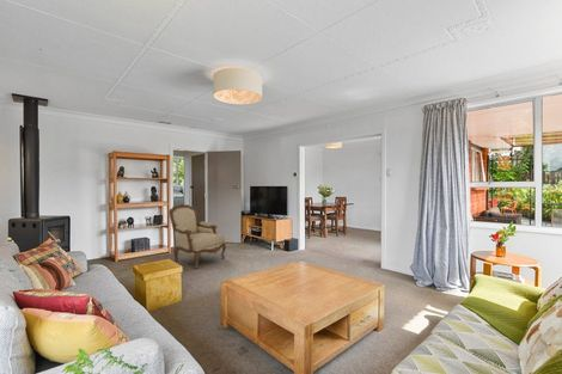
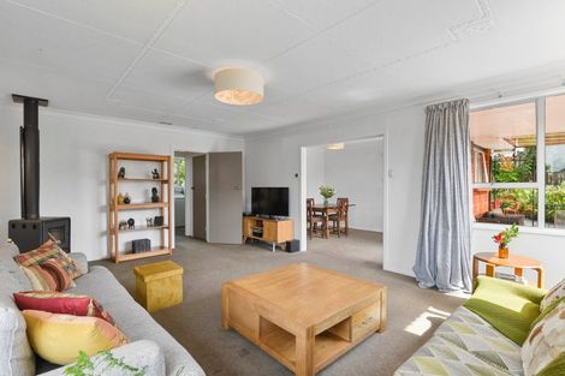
- armchair [167,203,227,270]
